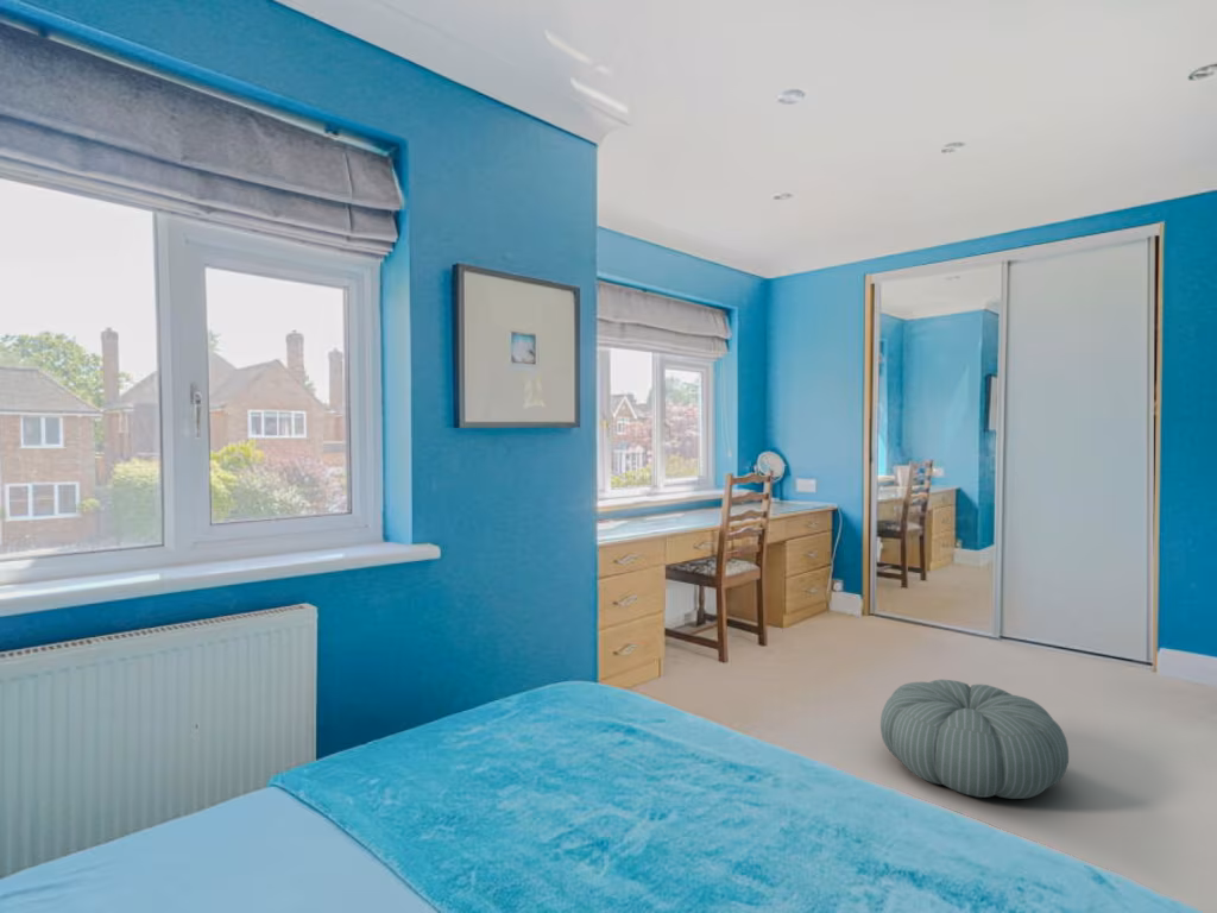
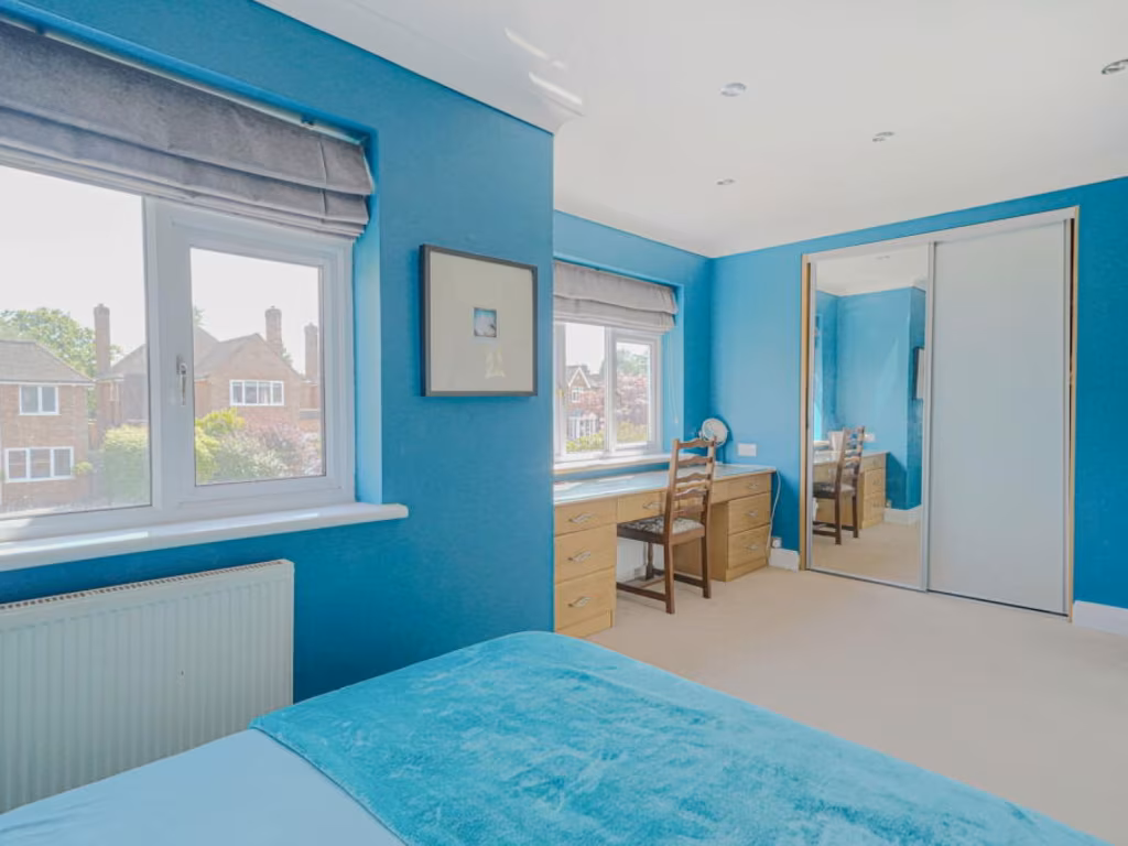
- pouf [879,679,1070,800]
